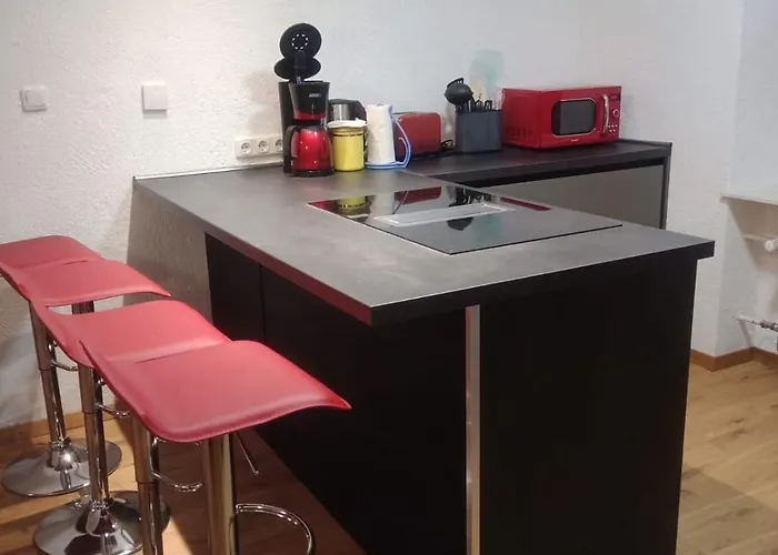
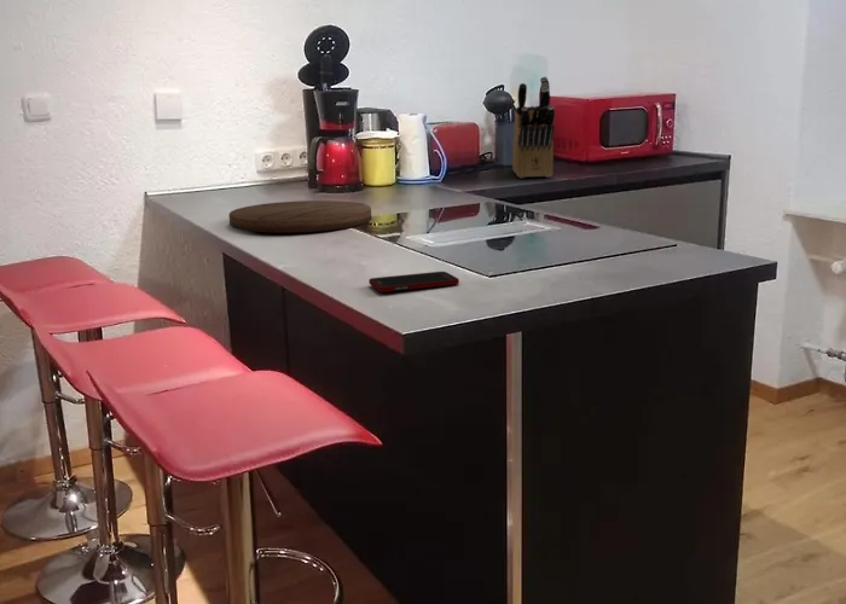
+ cutting board [228,199,372,234]
+ knife block [511,76,556,179]
+ cell phone [367,271,460,294]
